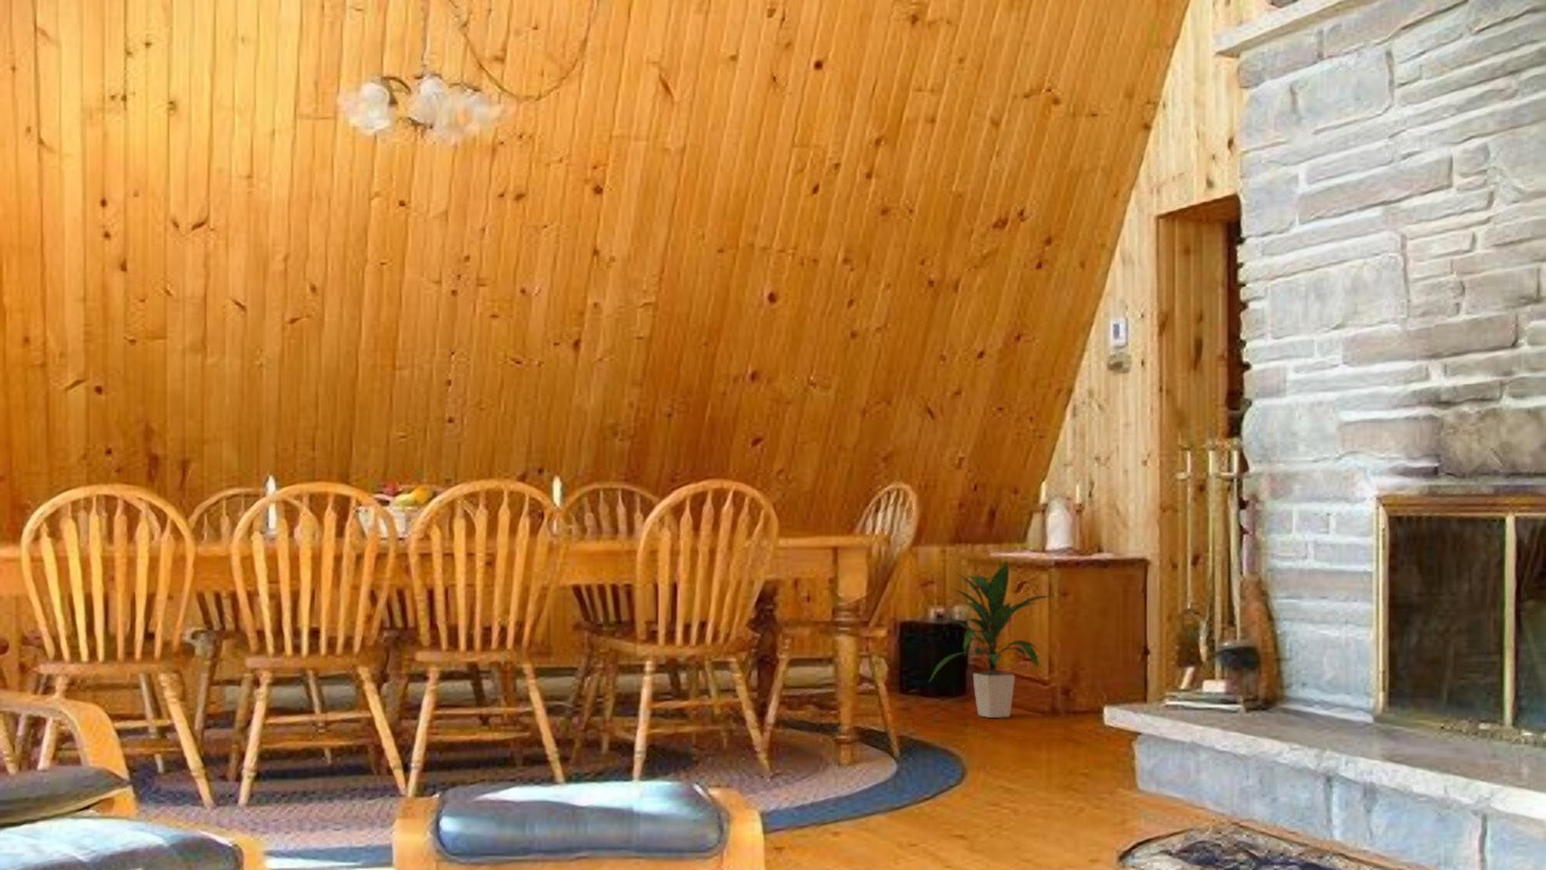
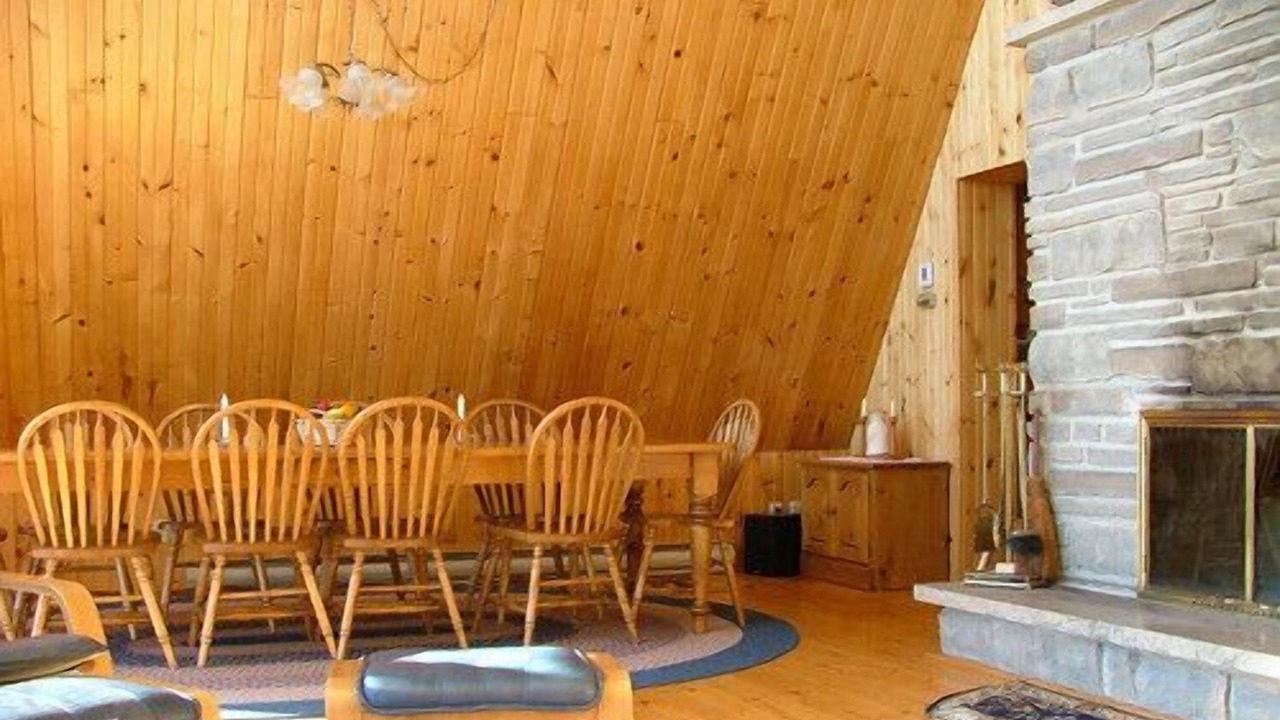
- indoor plant [929,559,1060,719]
